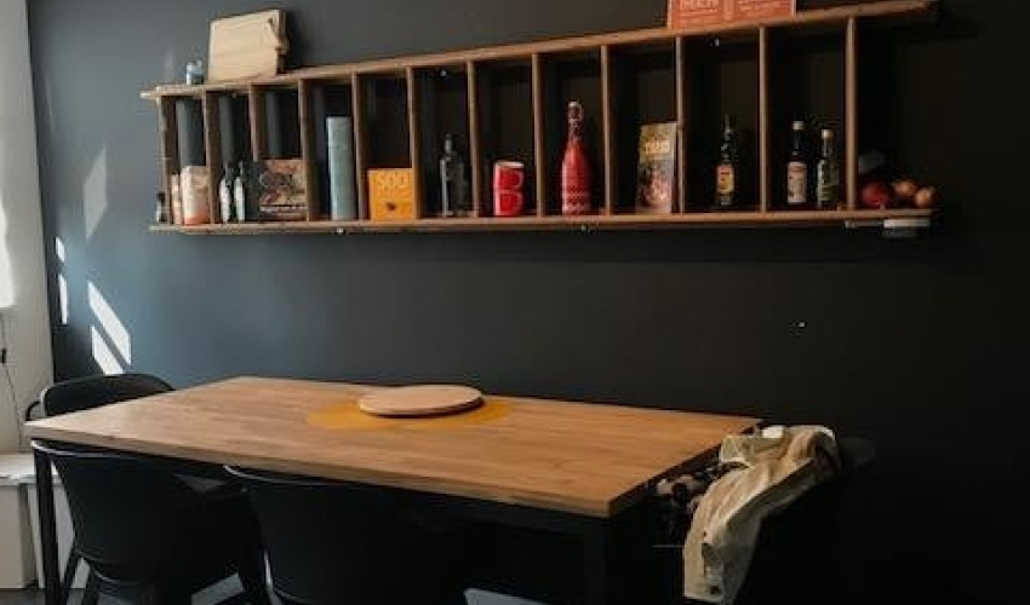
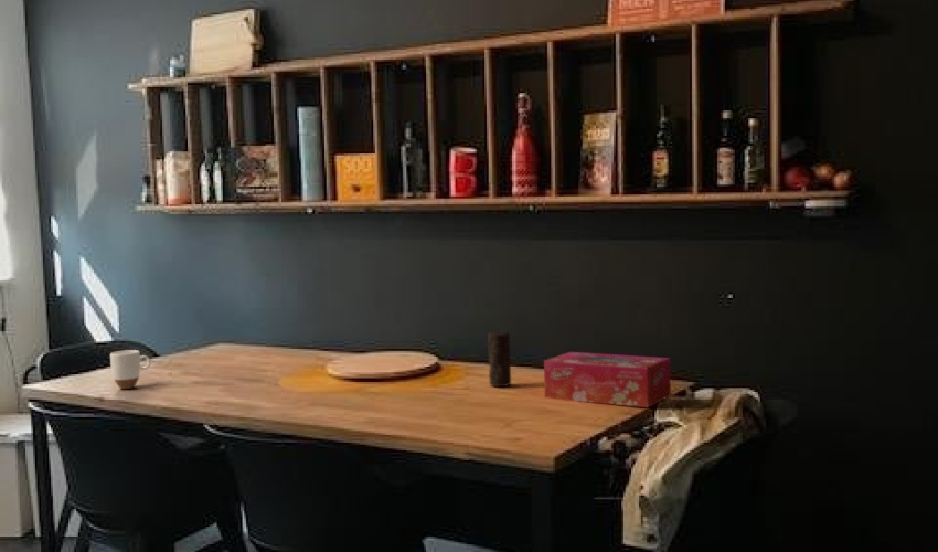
+ tissue box [543,351,672,408]
+ candle [487,330,512,388]
+ mug [109,349,152,390]
